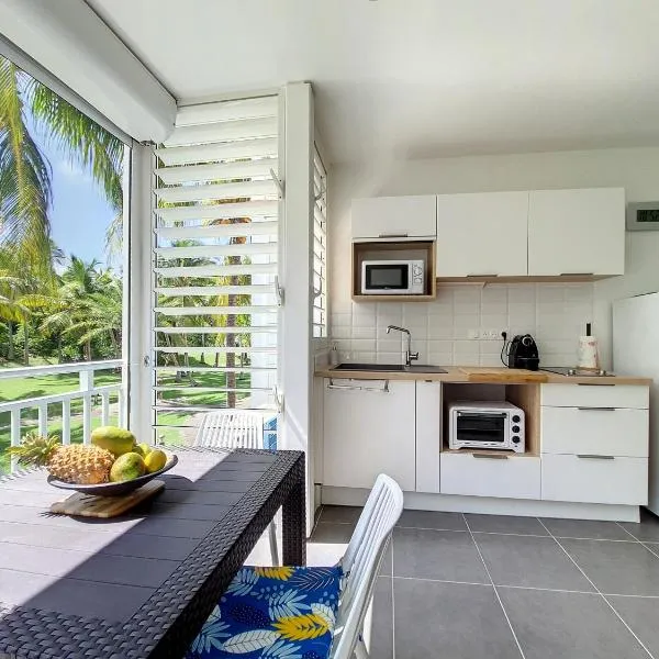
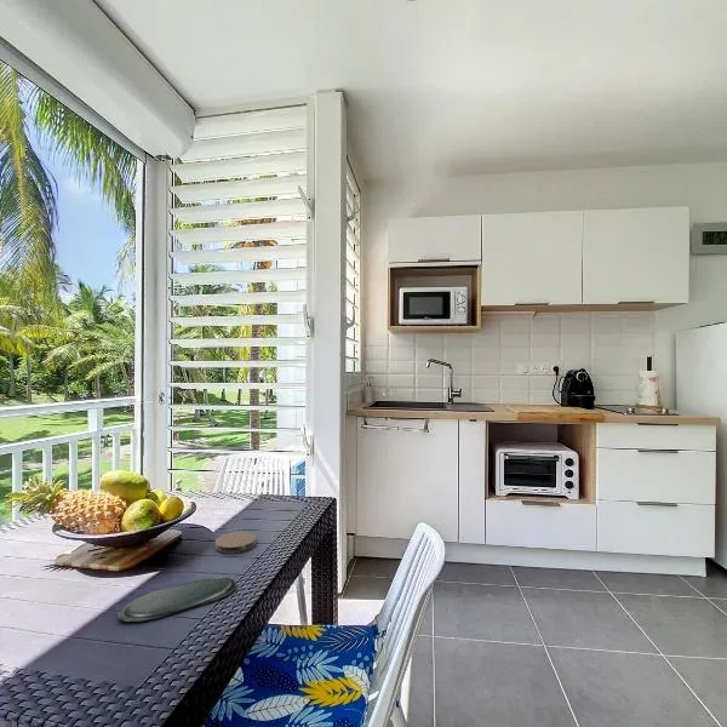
+ oval tray [116,576,237,623]
+ coaster [214,531,257,554]
